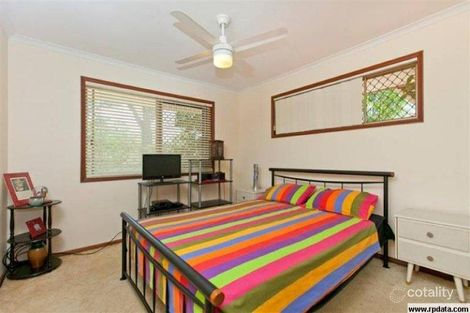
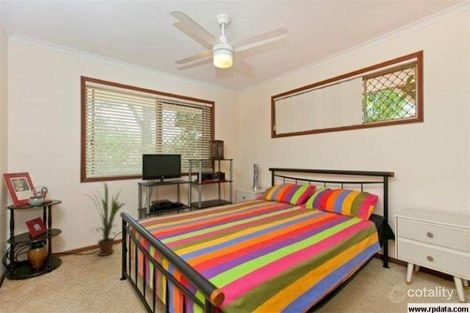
+ house plant [81,180,127,257]
